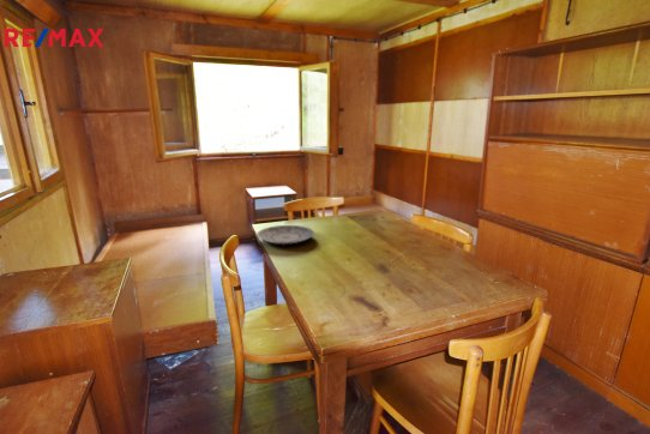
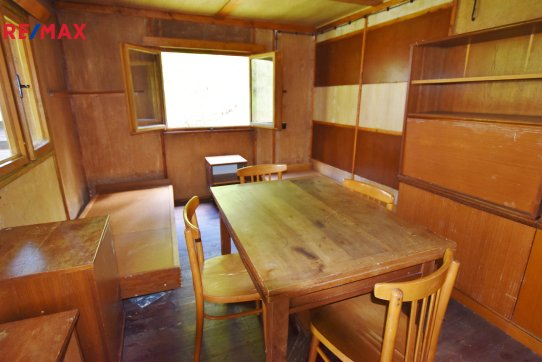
- plate [255,224,315,246]
